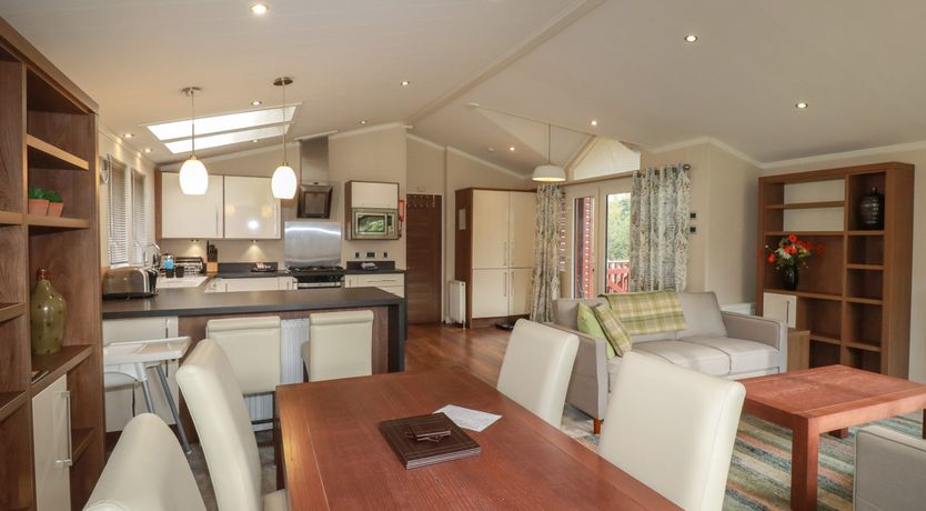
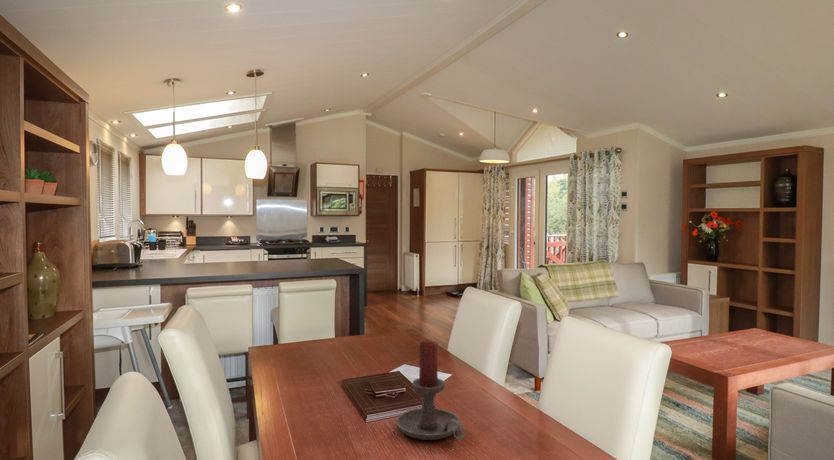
+ candle holder [396,339,467,441]
